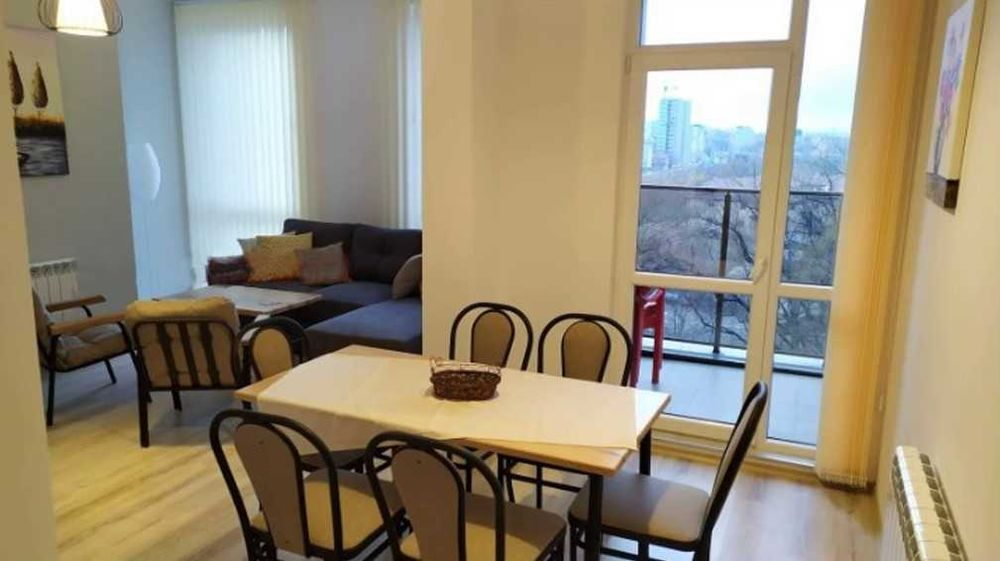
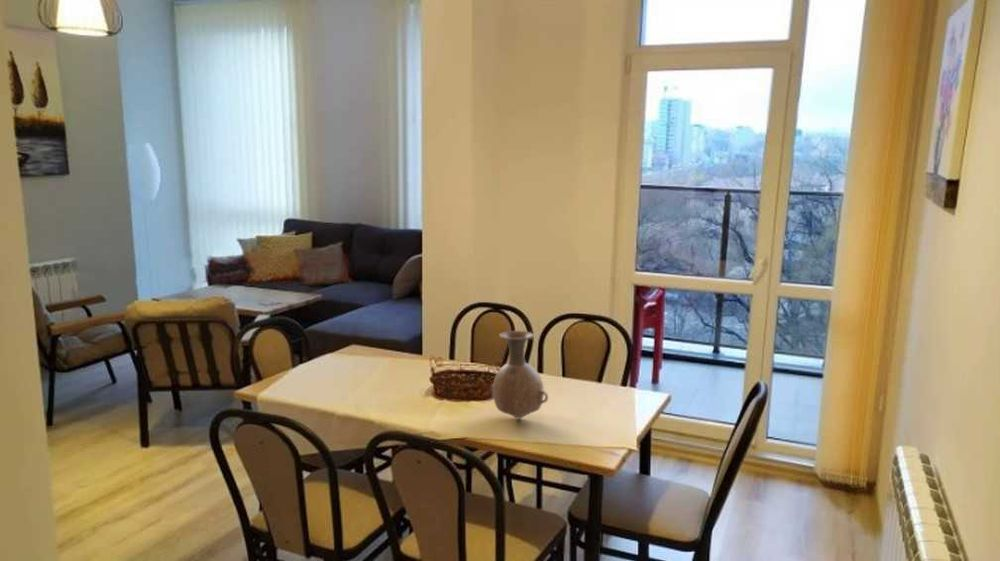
+ vase [488,330,549,419]
